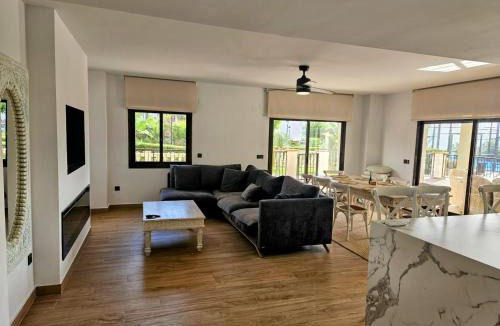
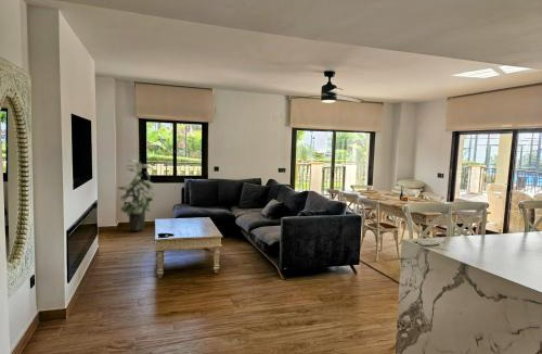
+ indoor plant [116,159,156,232]
